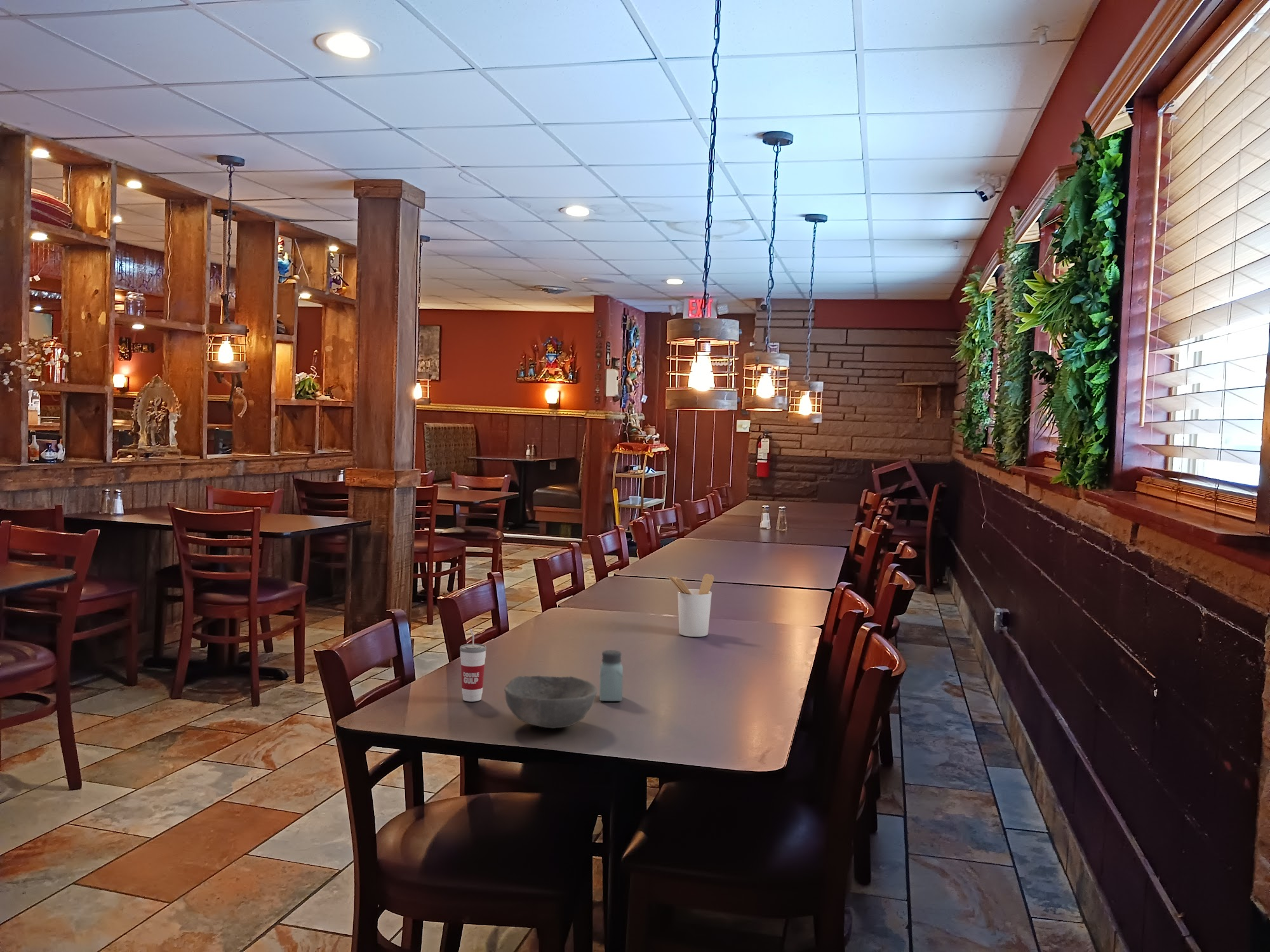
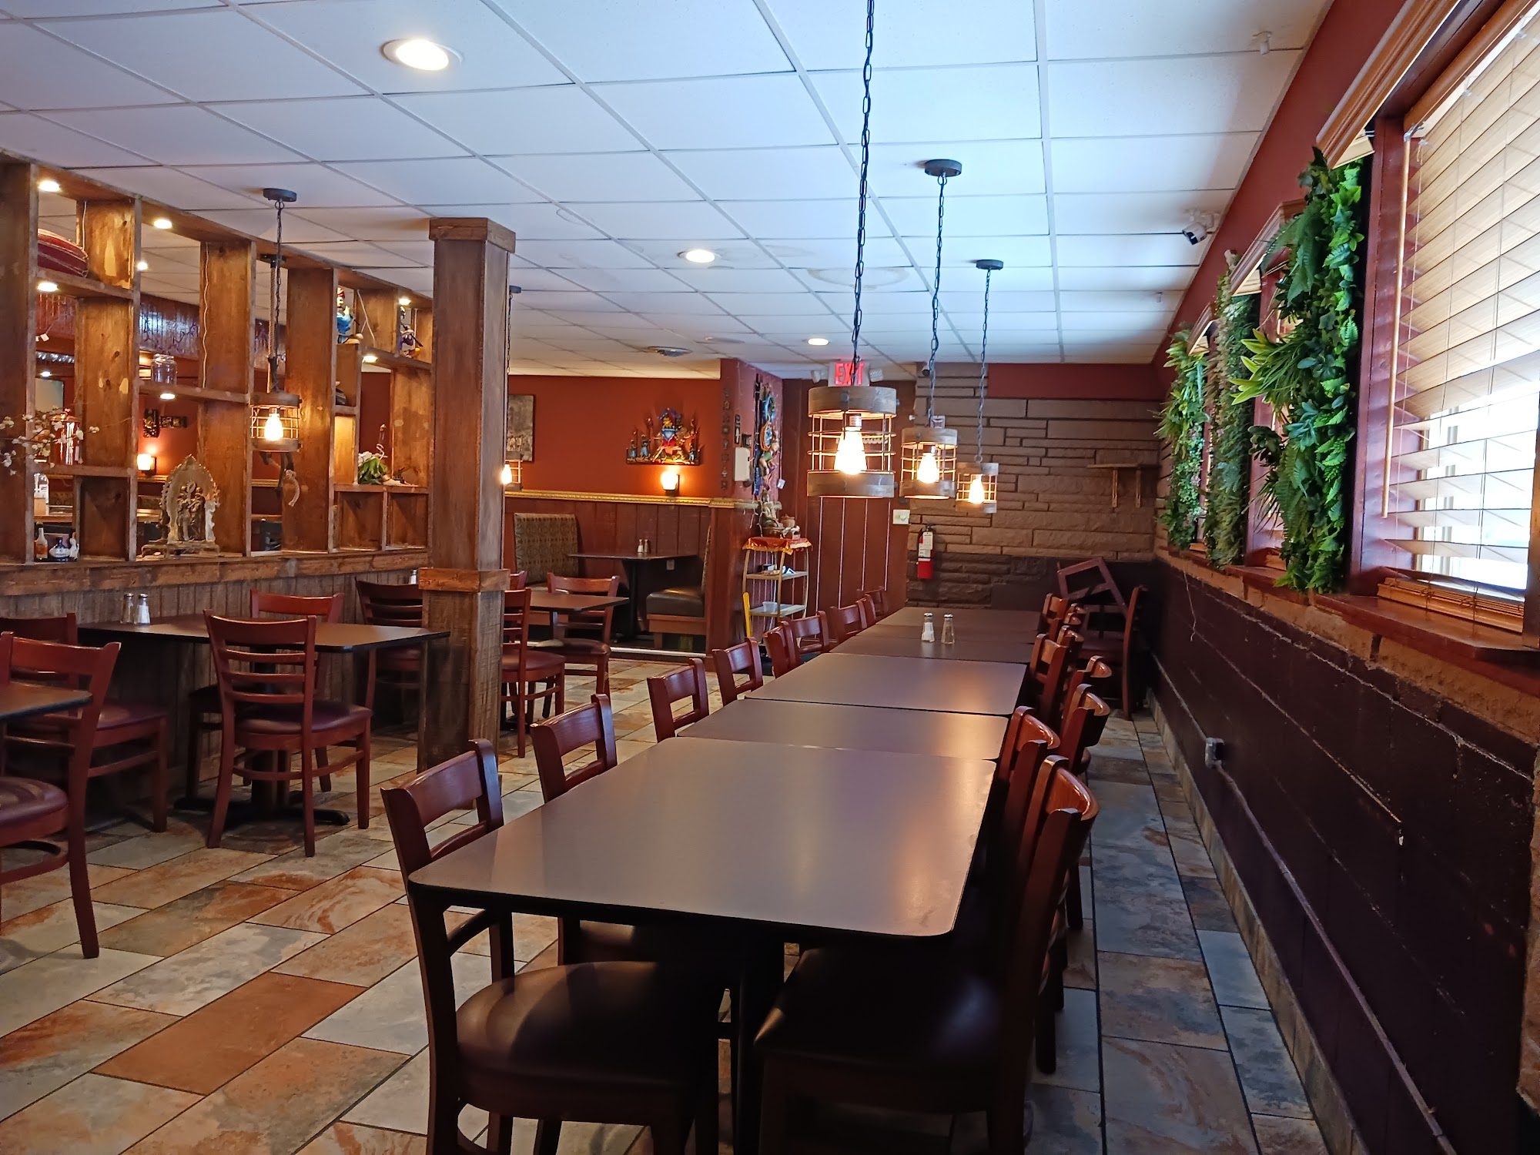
- bowl [504,675,598,729]
- cup [459,628,487,702]
- saltshaker [599,649,624,702]
- utensil holder [667,573,714,637]
